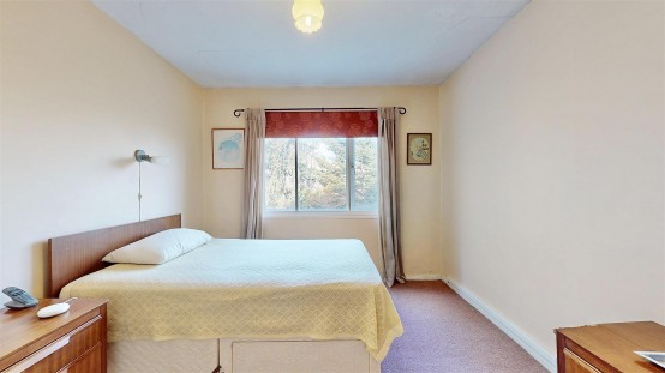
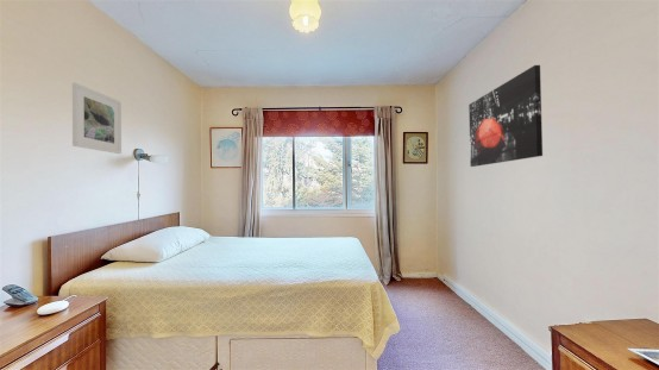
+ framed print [71,82,123,155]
+ wall art [467,64,544,168]
